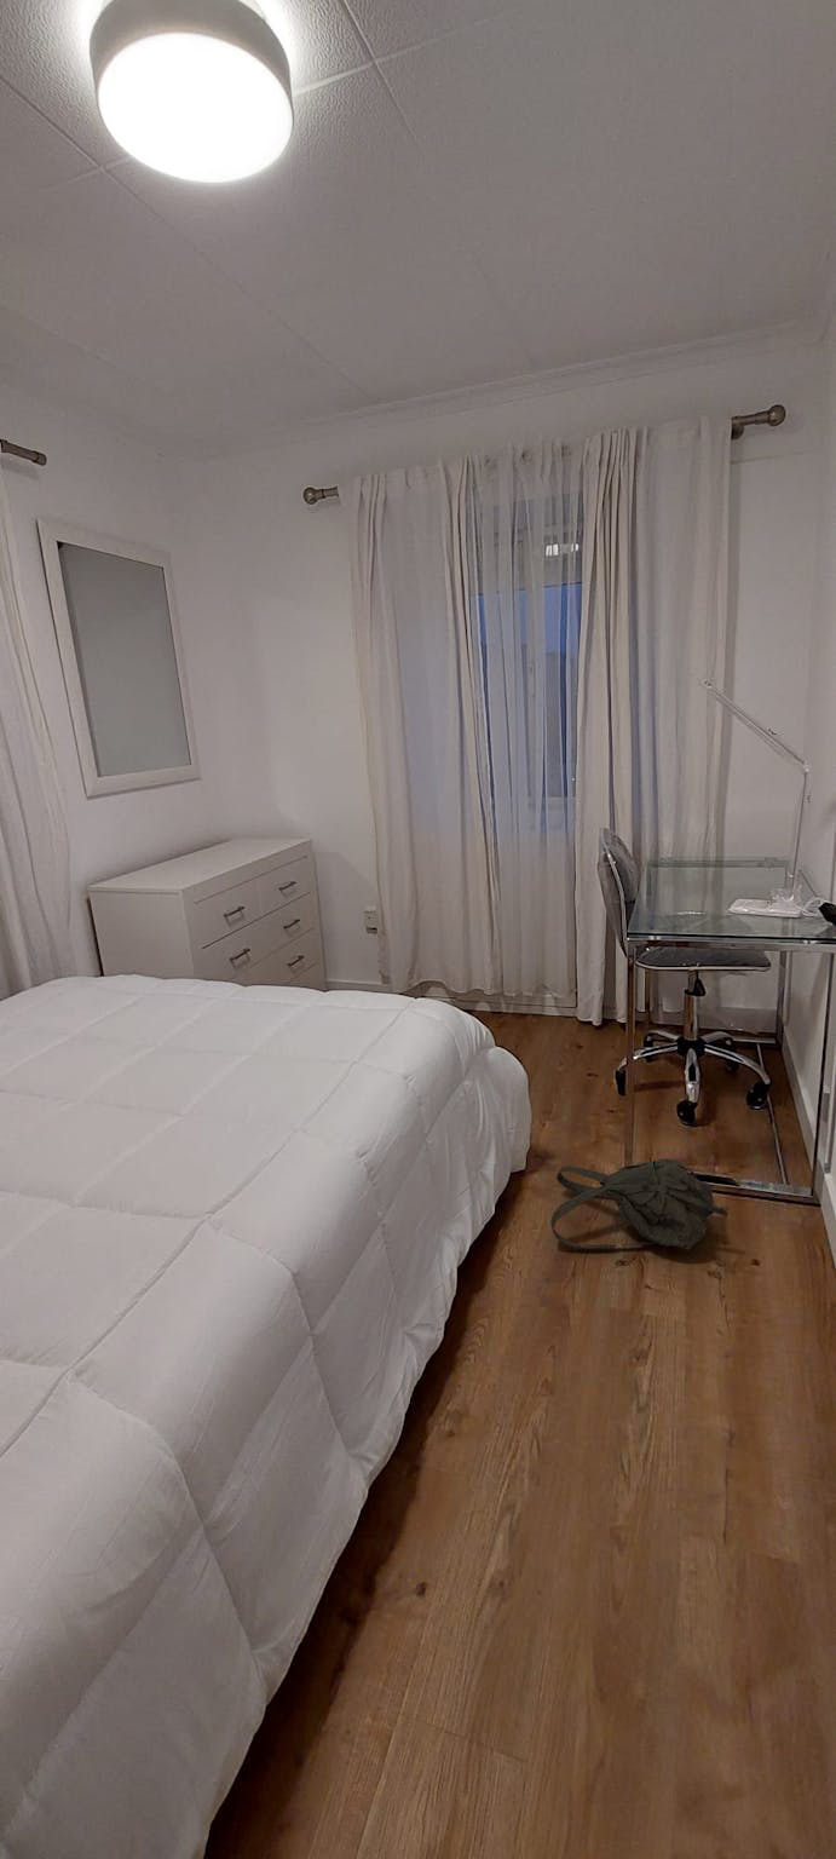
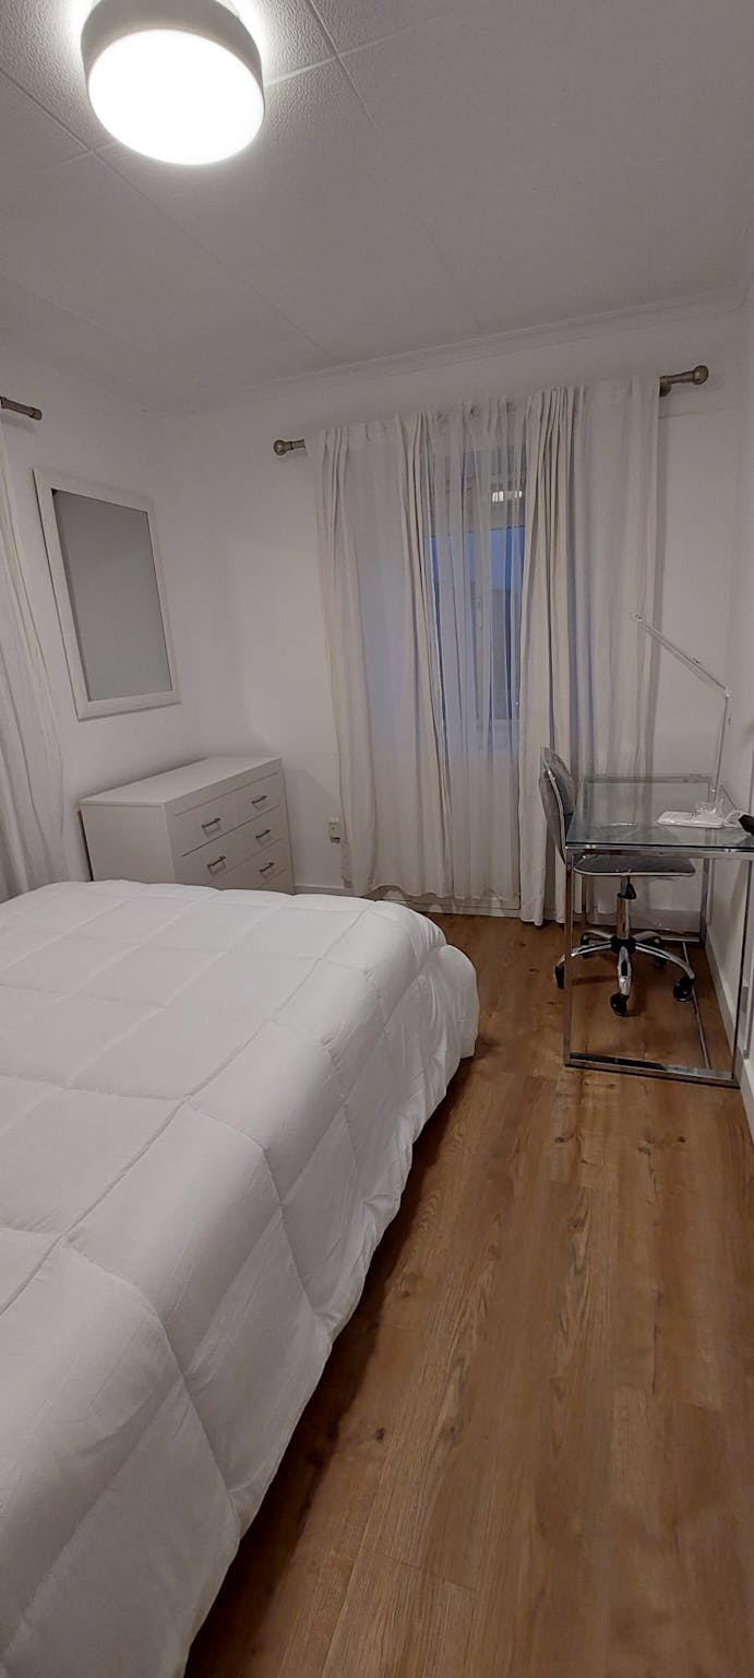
- backpack [549,1157,728,1251]
